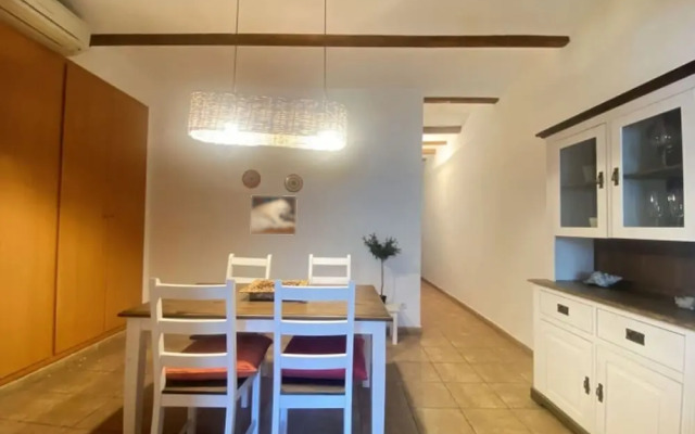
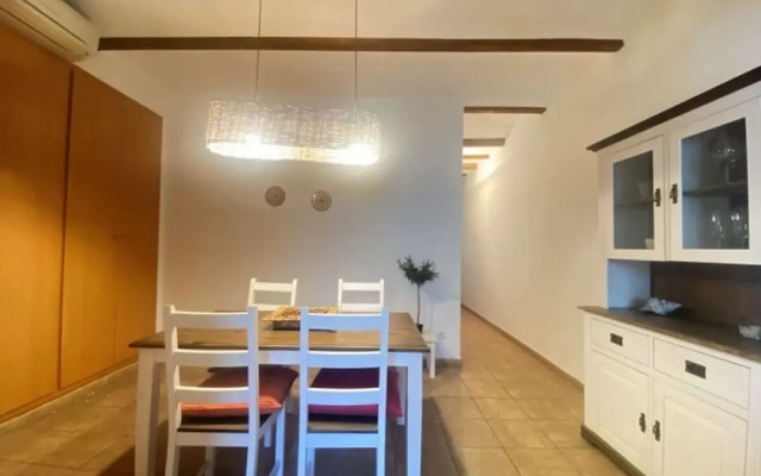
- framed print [250,194,299,237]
